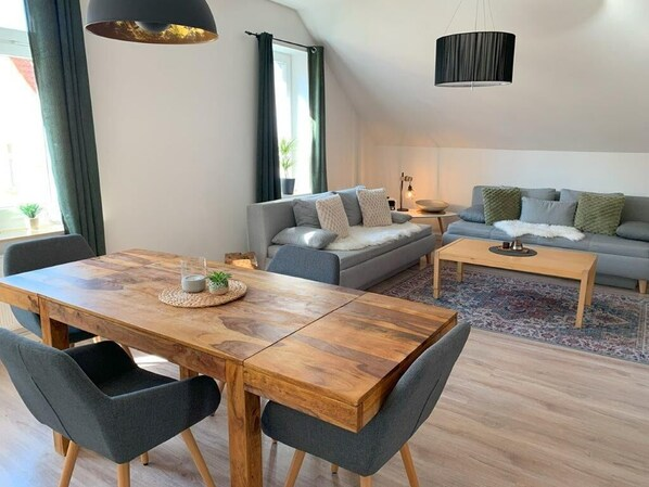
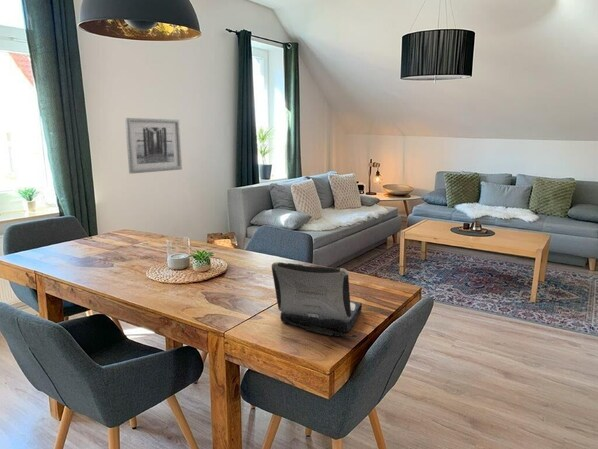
+ wall art [124,117,183,175]
+ laptop [271,261,363,338]
